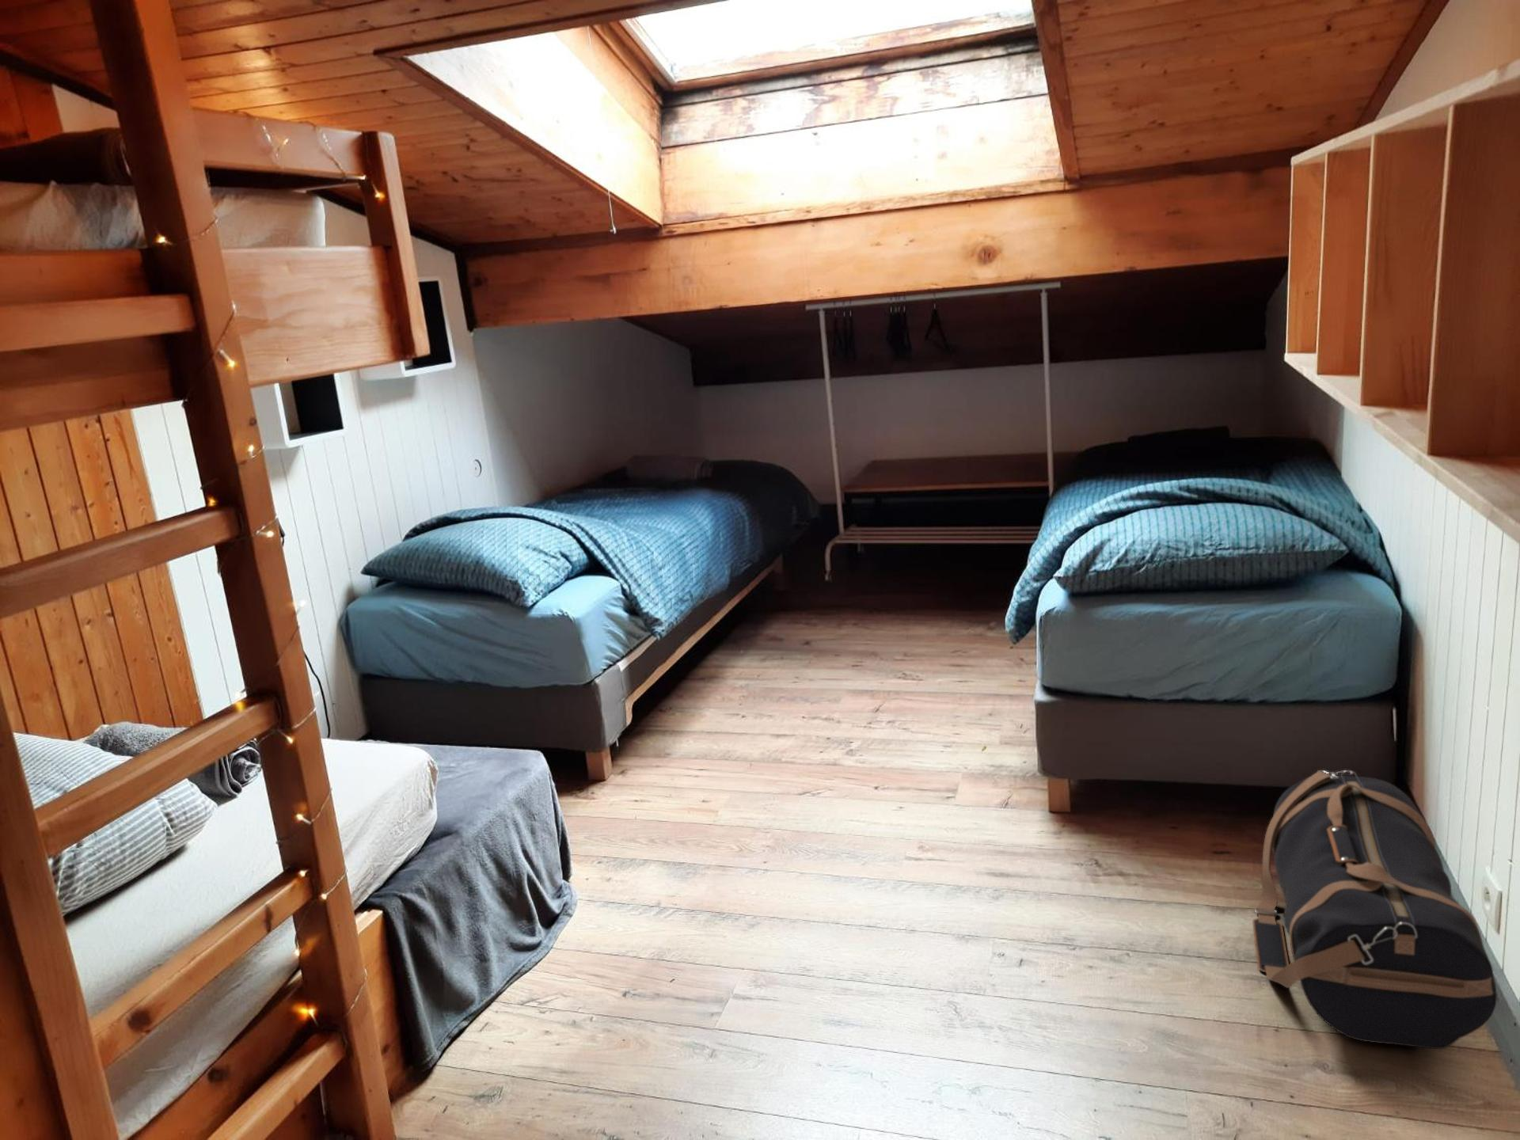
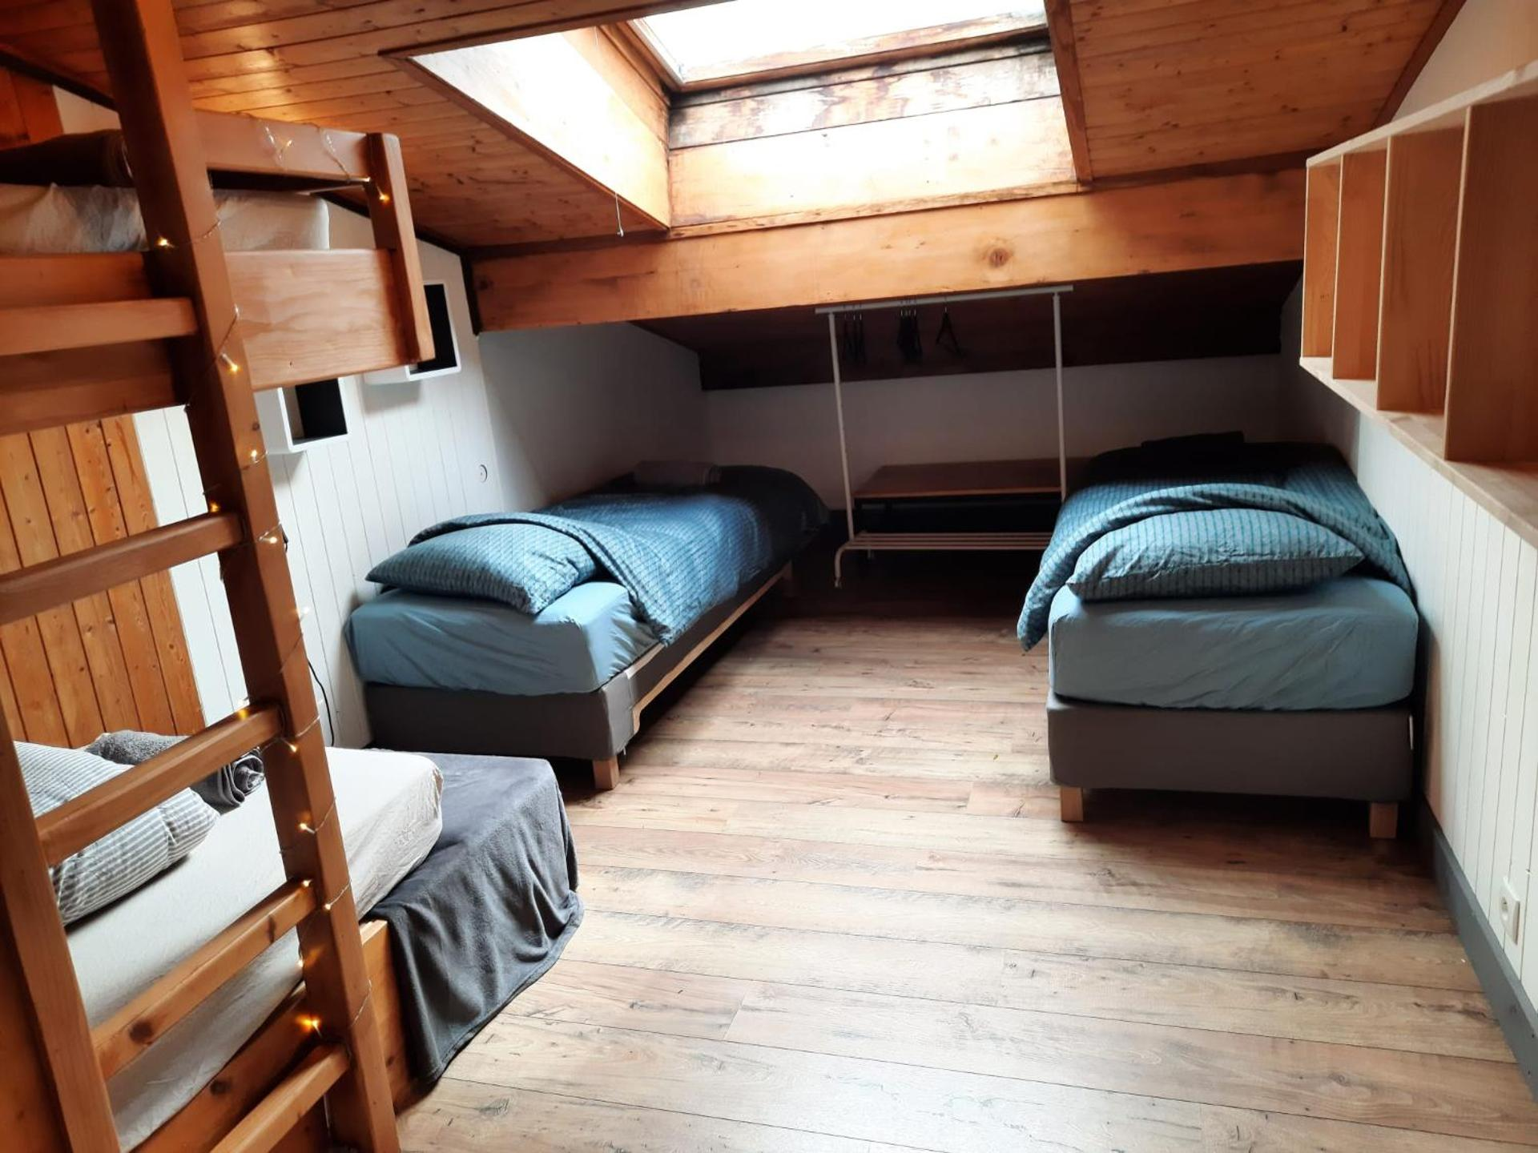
- duffel bag [1252,770,1497,1050]
